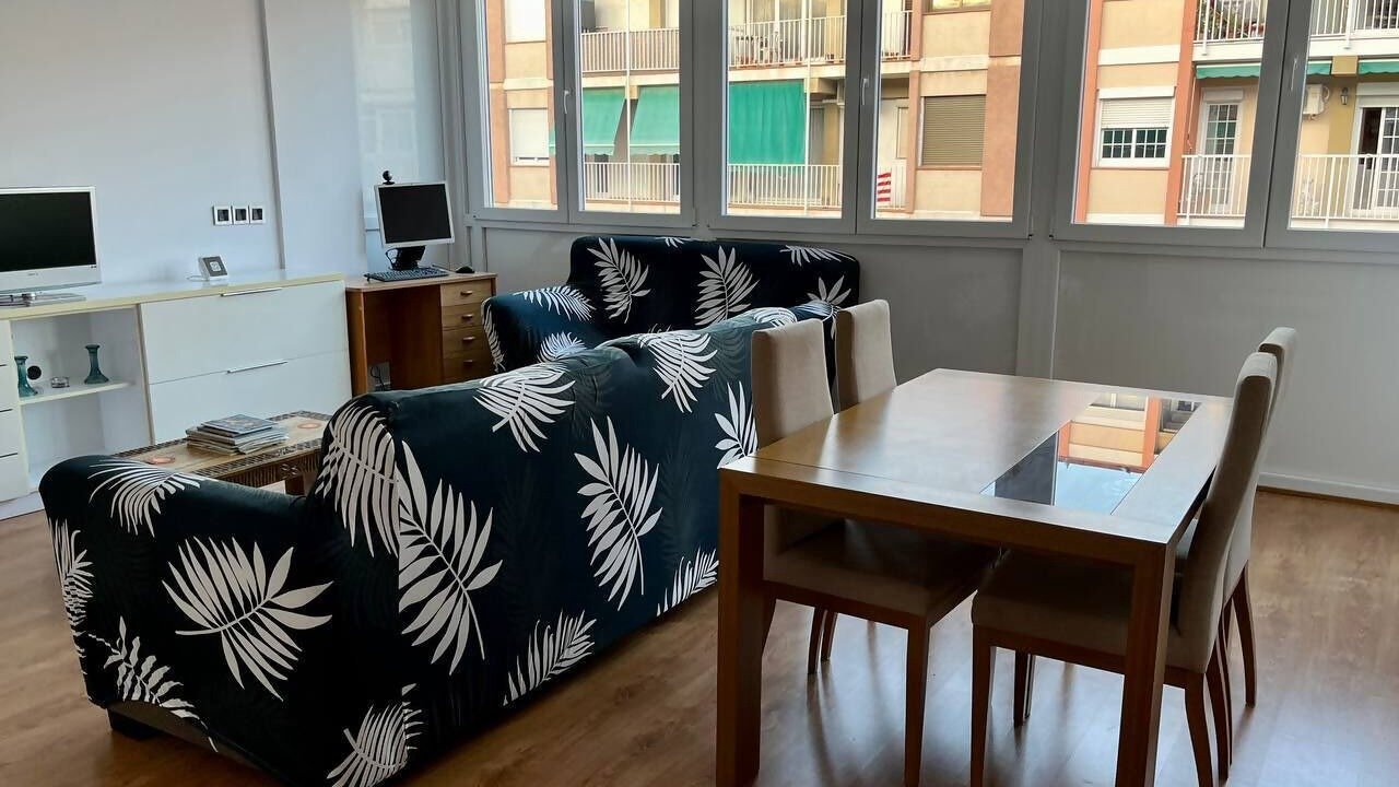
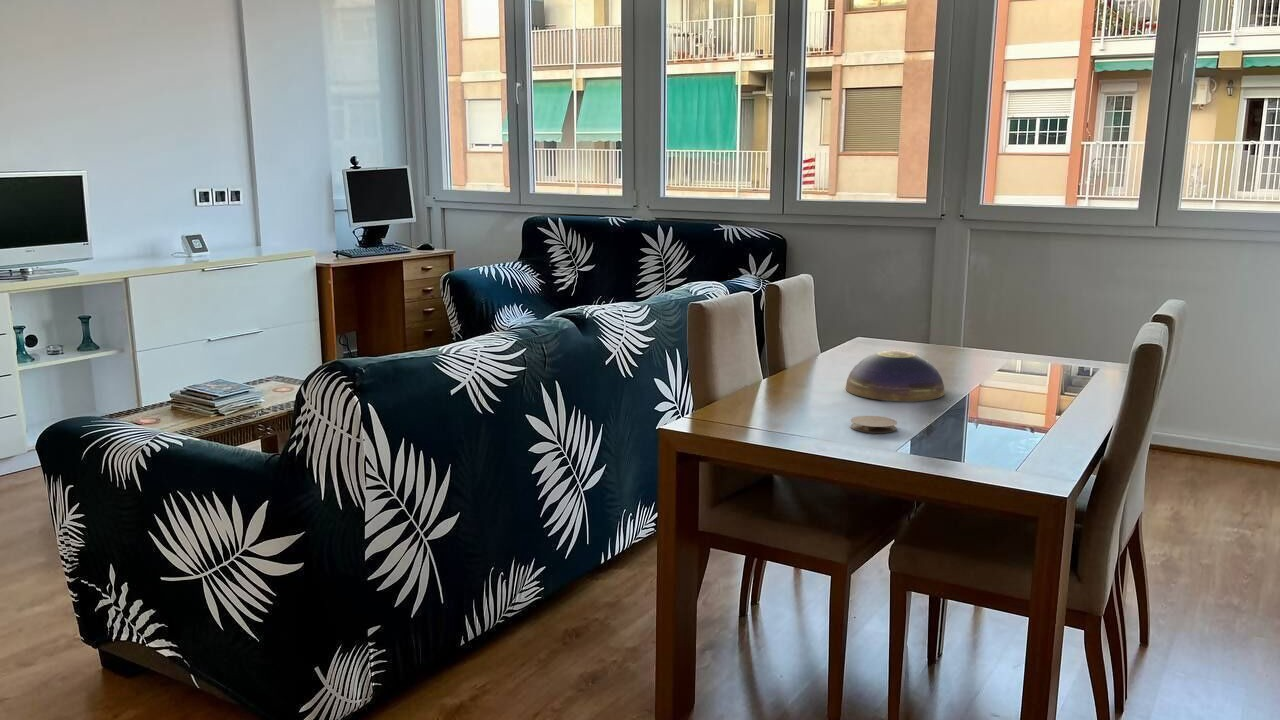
+ decorative bowl [845,349,946,402]
+ coaster [849,415,898,434]
